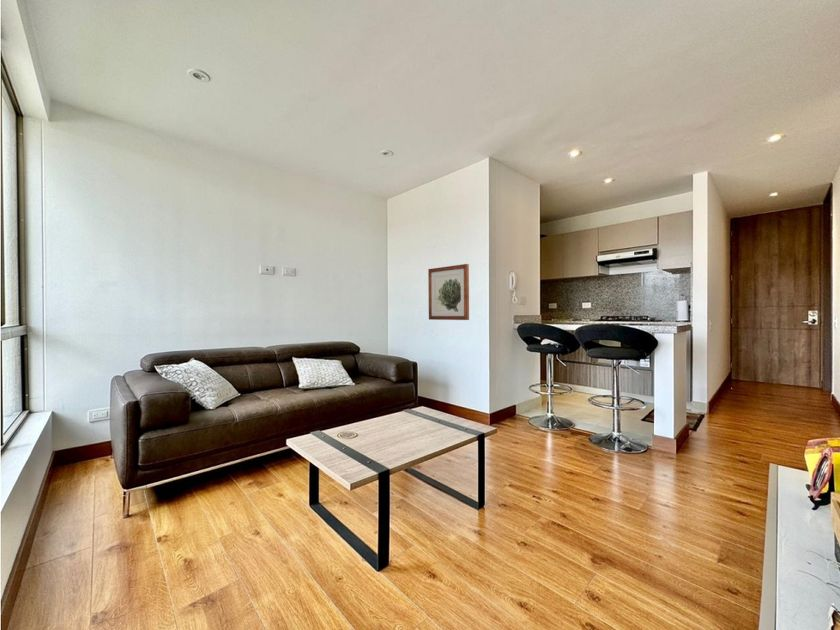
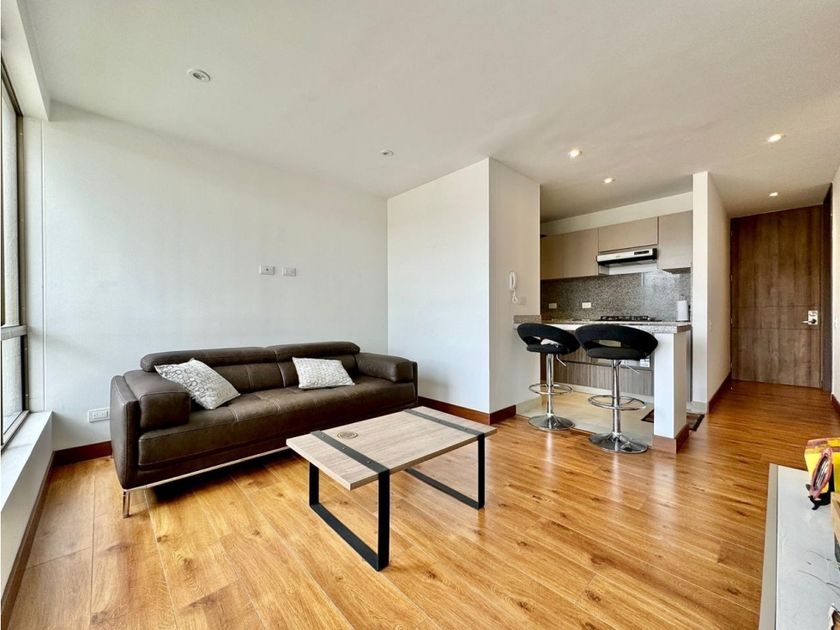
- wall art [427,263,470,321]
